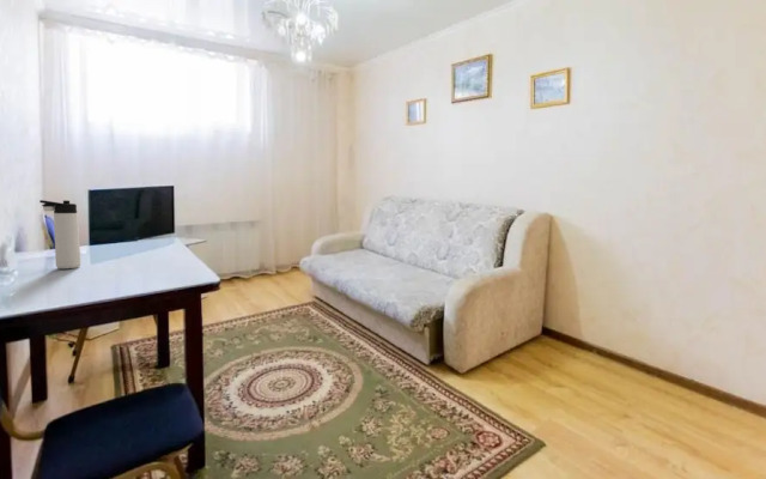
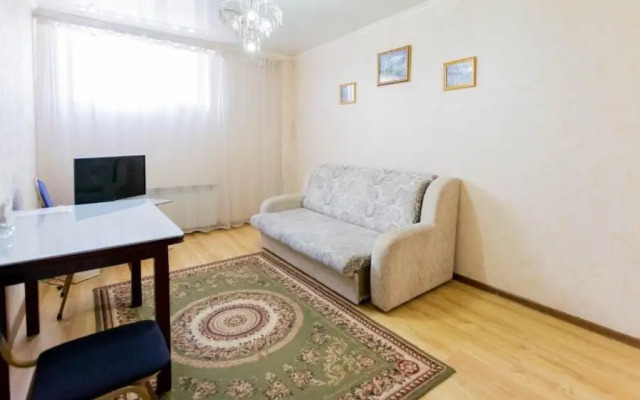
- thermos bottle [38,199,81,269]
